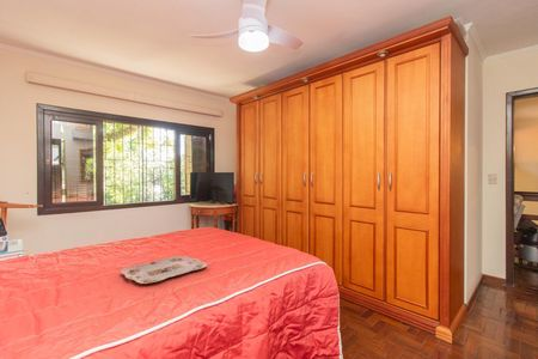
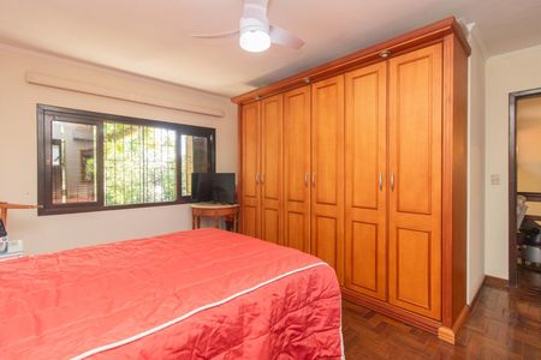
- serving tray [120,255,208,285]
